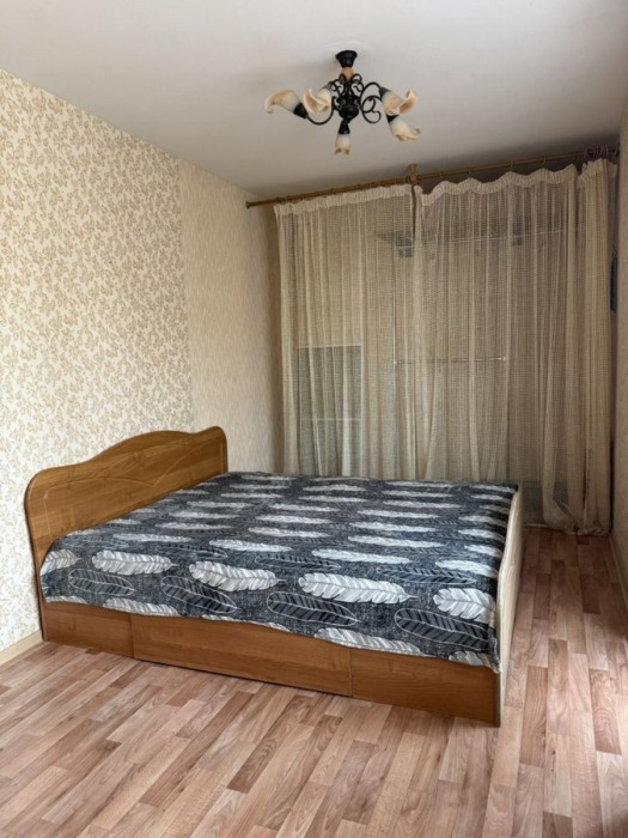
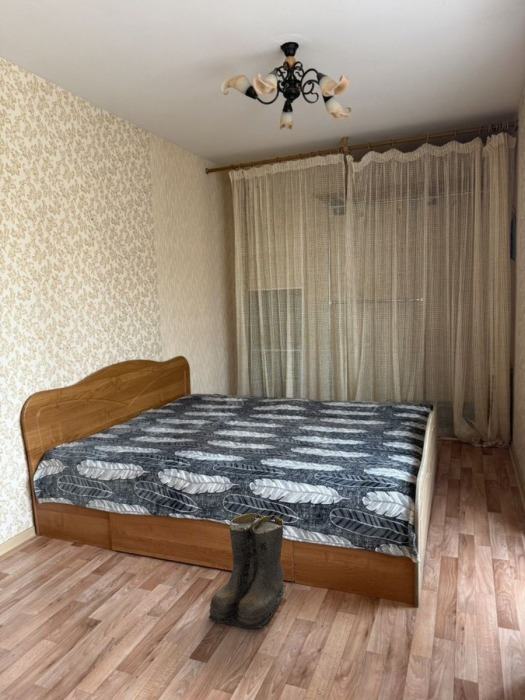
+ boots [207,512,285,629]
